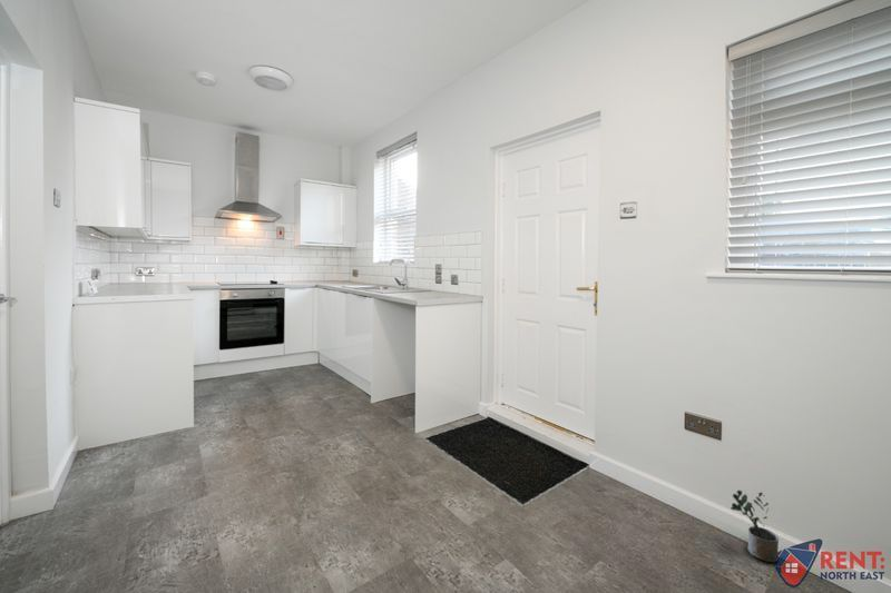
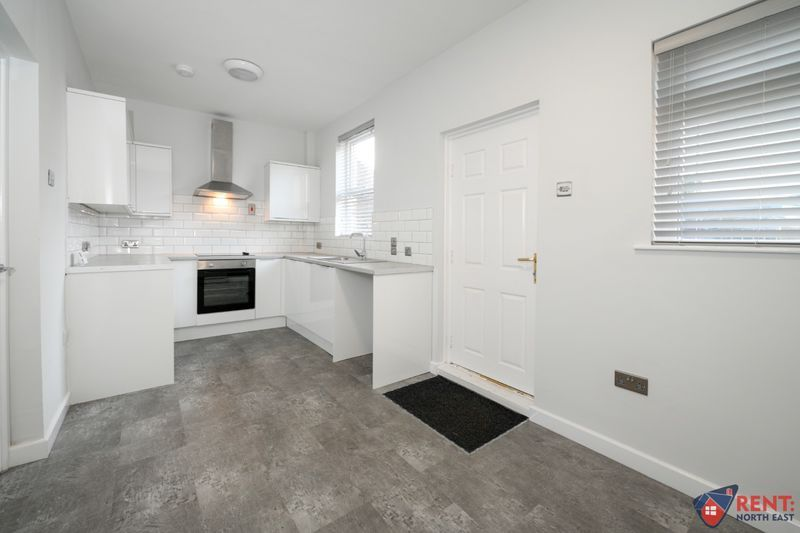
- potted plant [730,490,780,563]
